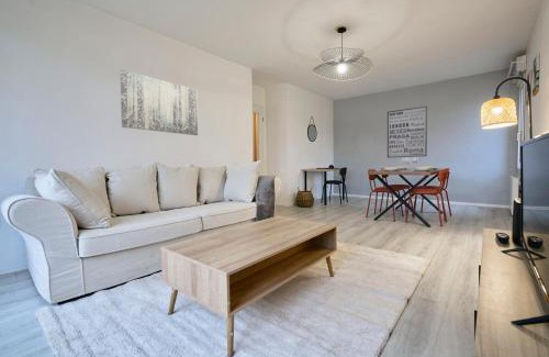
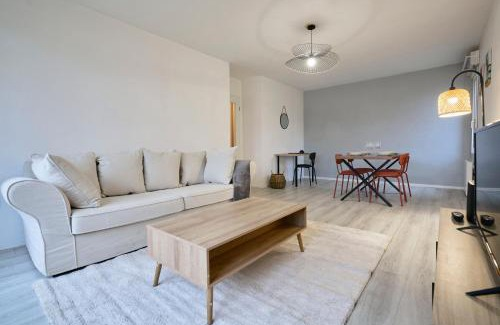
- wall art [386,105,428,159]
- wall art [119,69,199,136]
